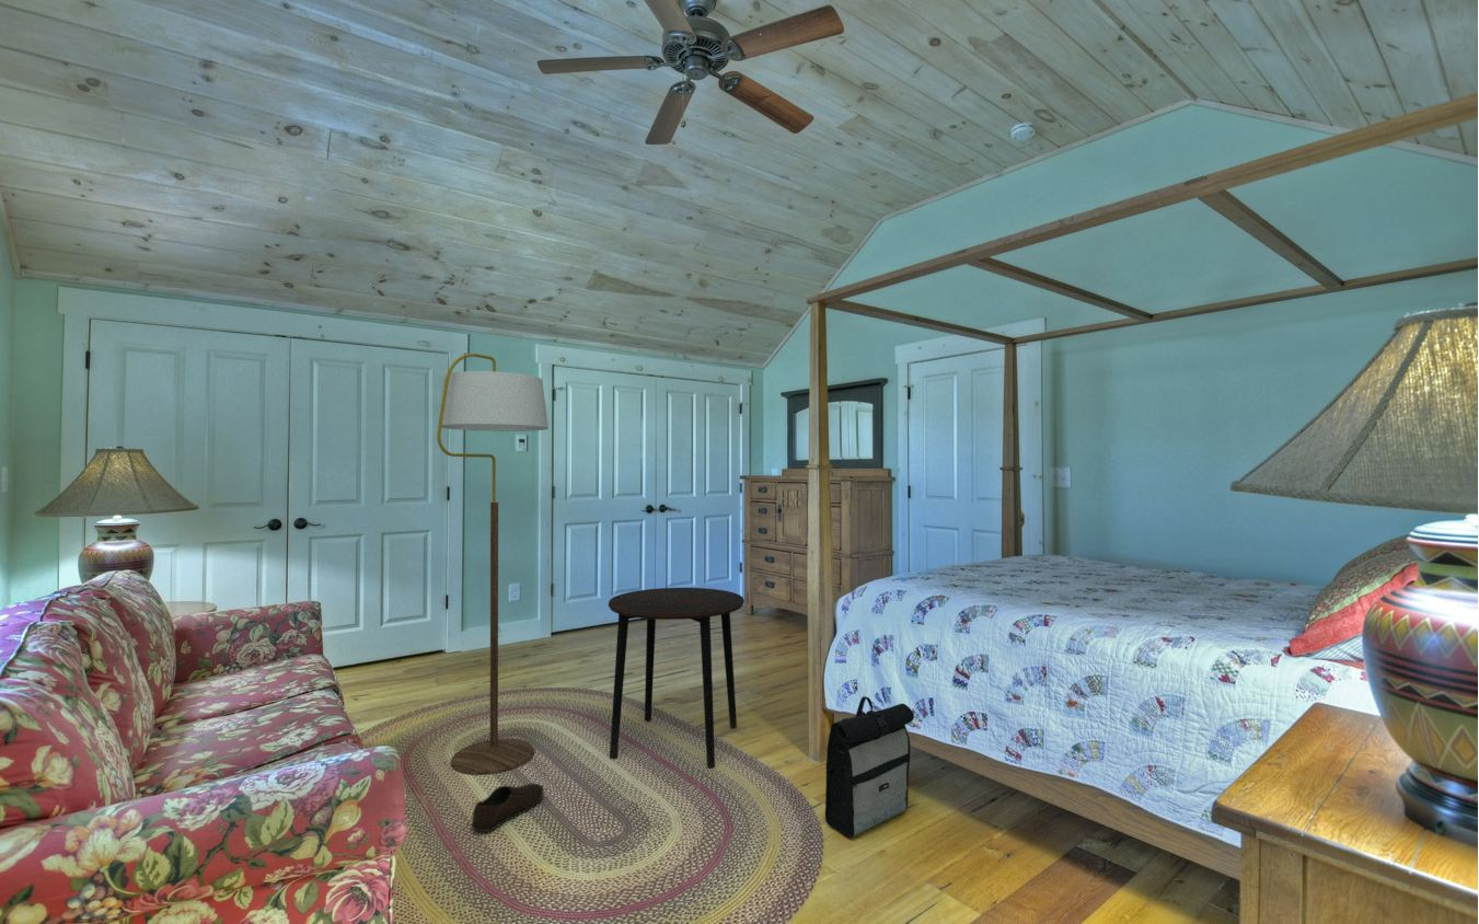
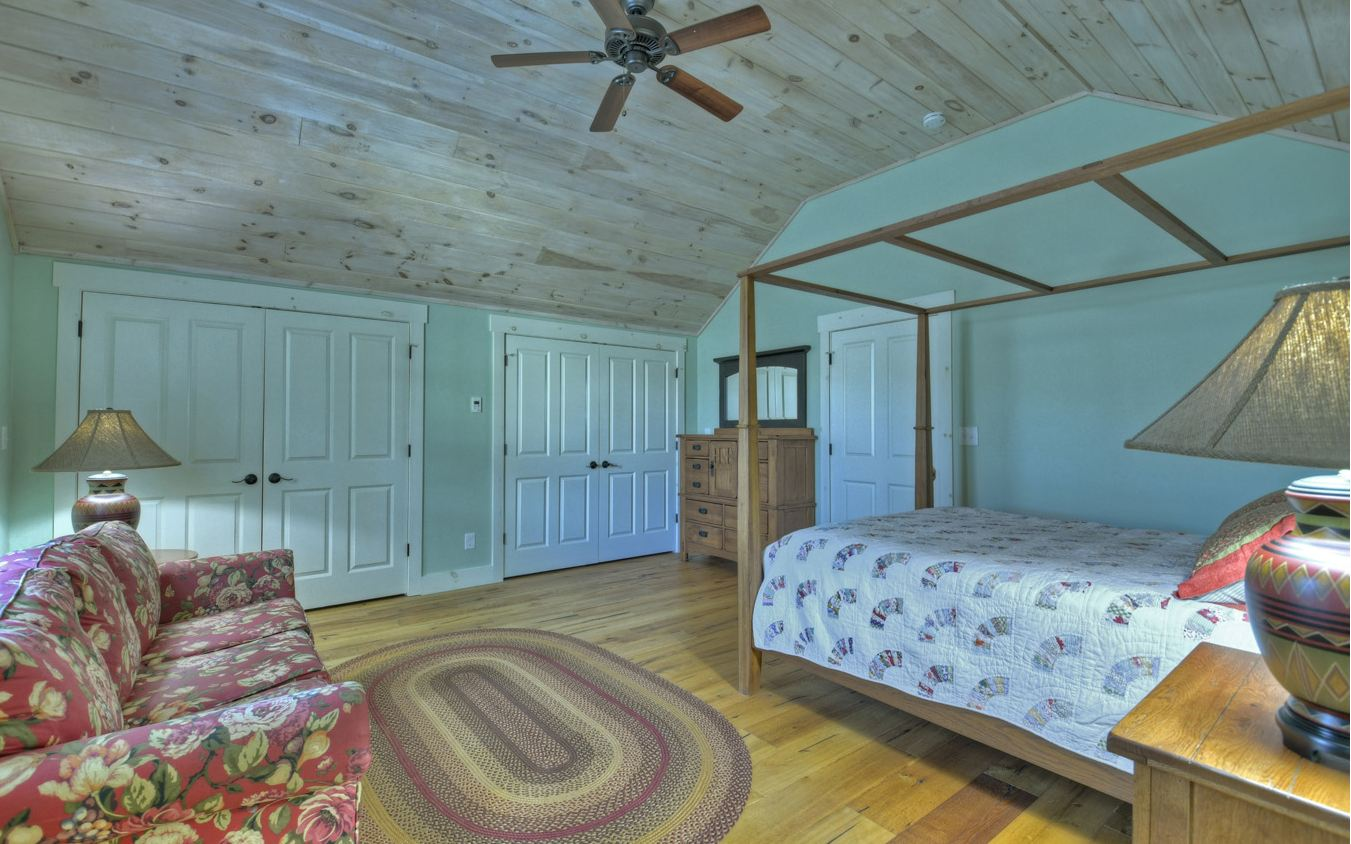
- shoe [471,783,545,833]
- side table [608,587,746,769]
- floor lamp [436,353,550,775]
- backpack [824,695,915,839]
